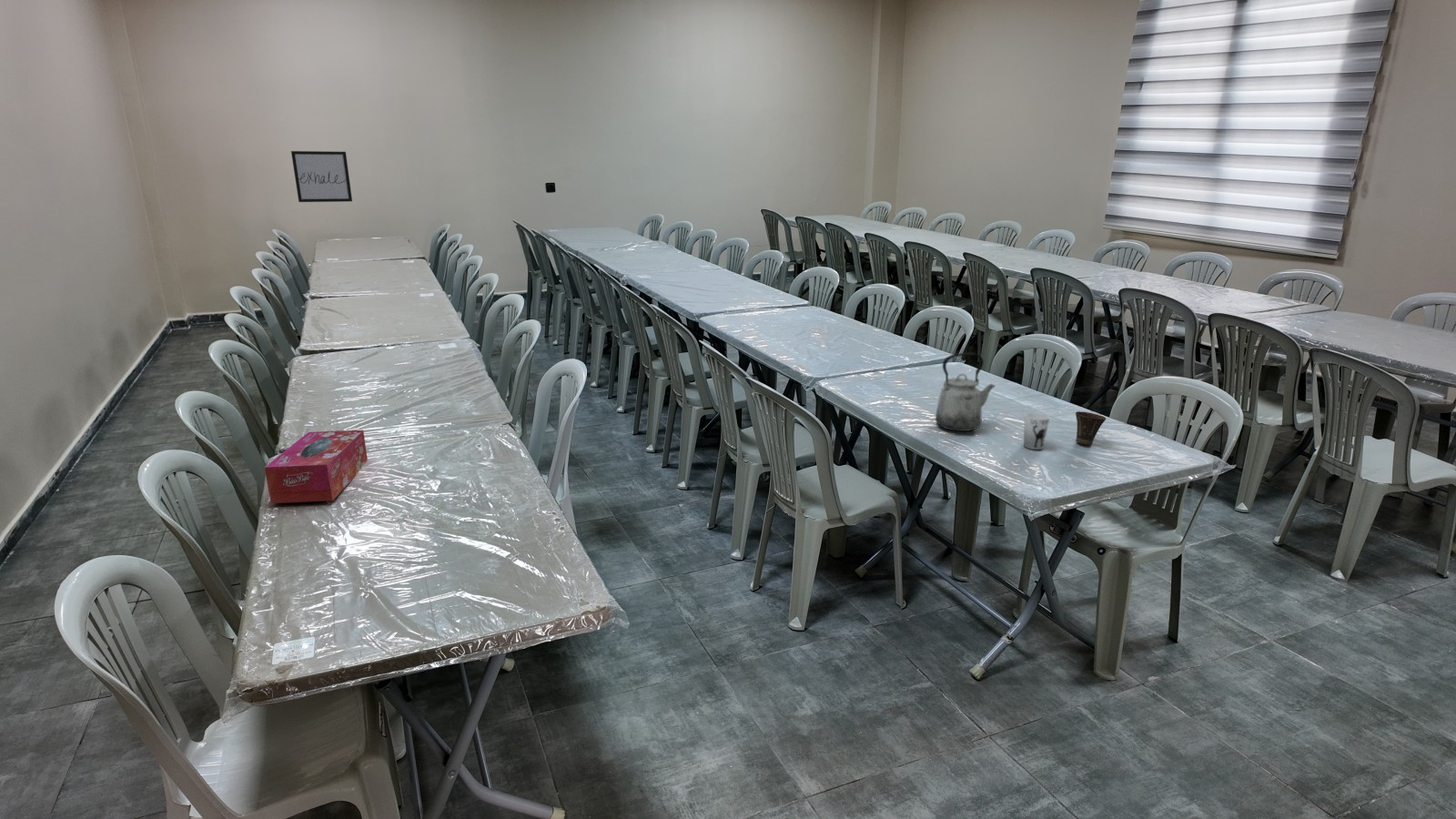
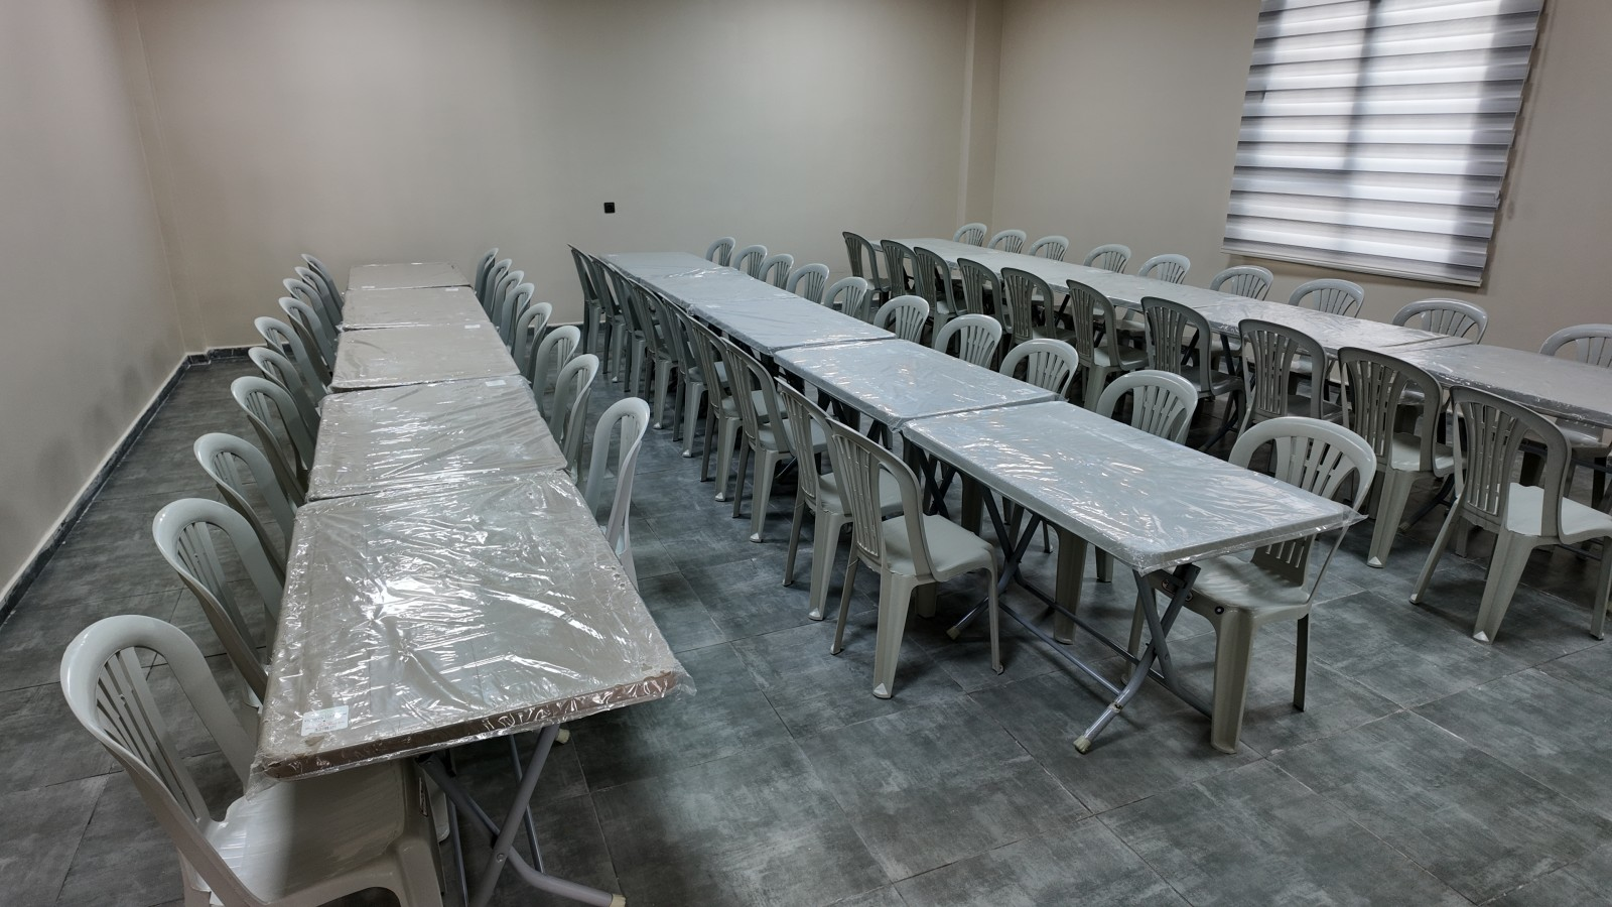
- wall art [290,150,353,203]
- cup [1075,410,1107,446]
- kettle [935,352,996,432]
- cup [1023,412,1050,450]
- tissue box [263,430,369,504]
